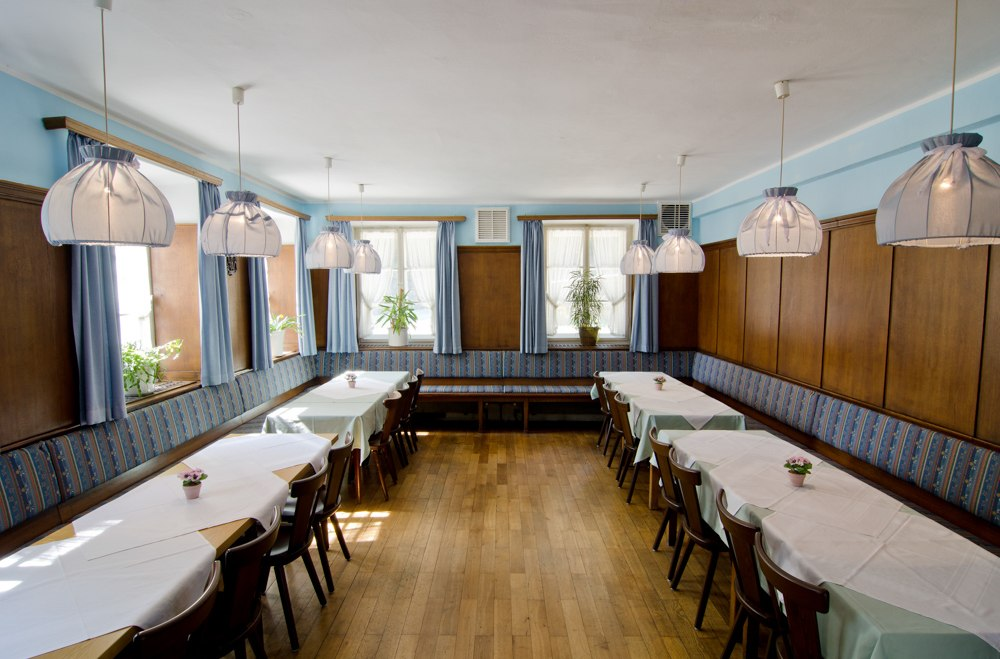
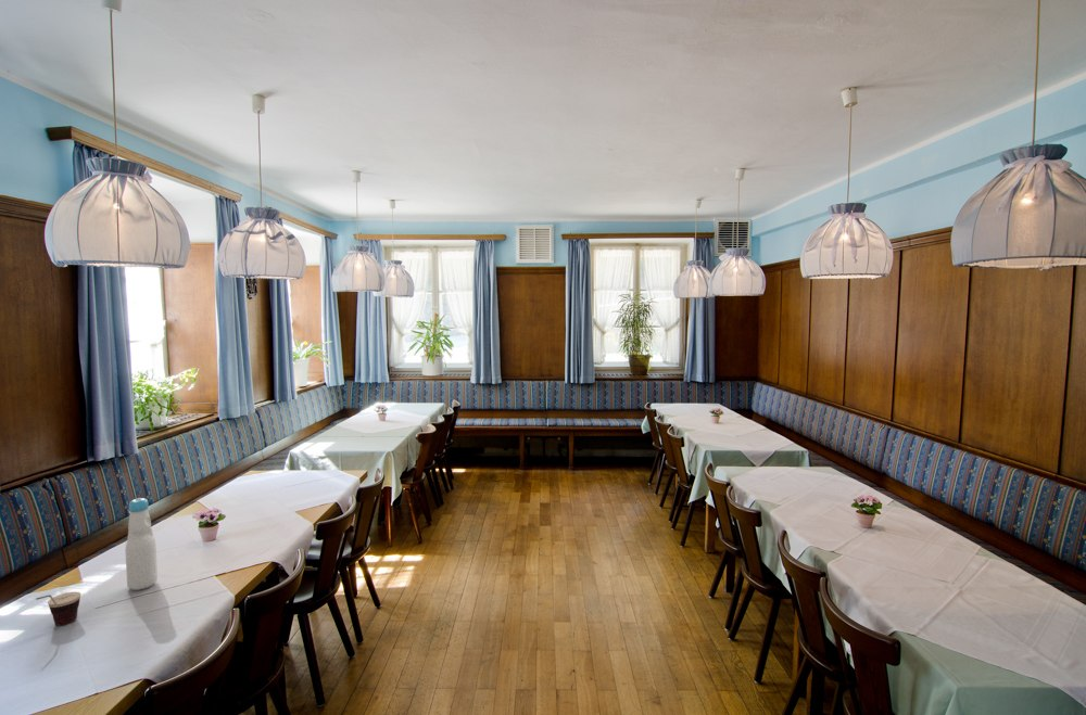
+ cup [35,590,81,626]
+ bottle [124,497,159,591]
